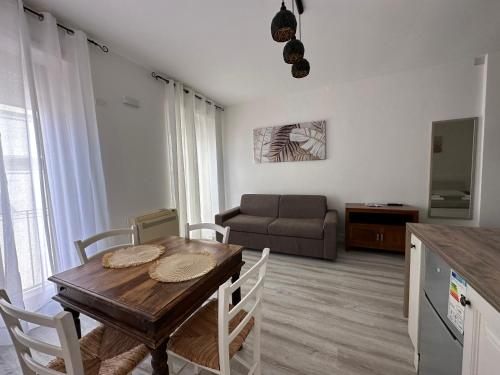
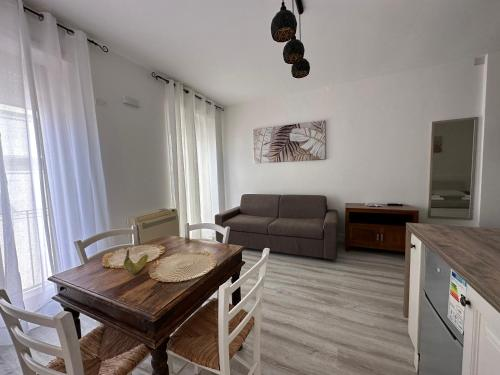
+ fruit [122,249,149,274]
